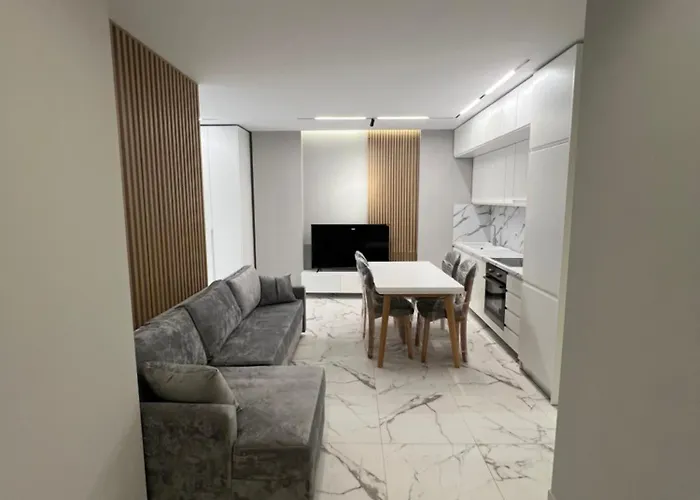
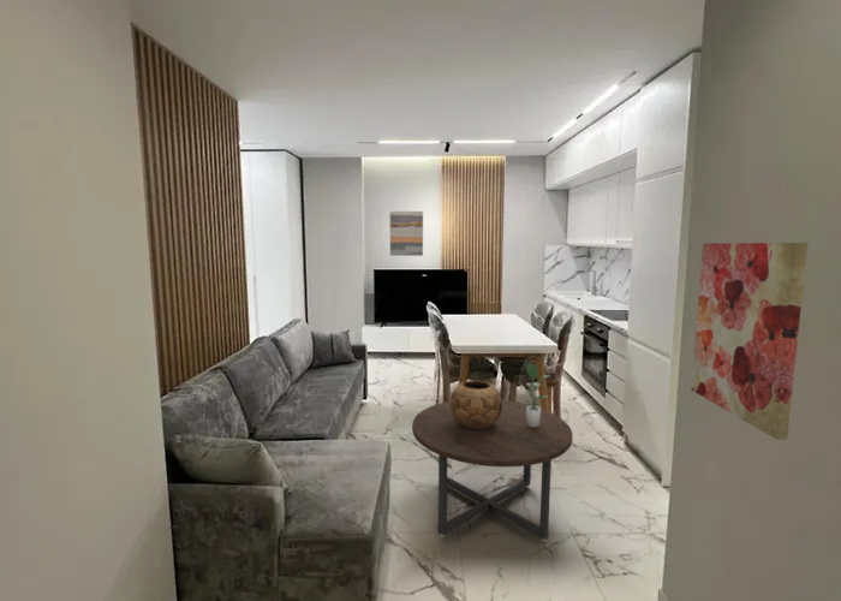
+ decorative bowl [448,380,502,429]
+ coffee table [411,399,574,543]
+ wall art [691,242,809,441]
+ potted plant [520,362,551,428]
+ wall art [389,210,424,257]
